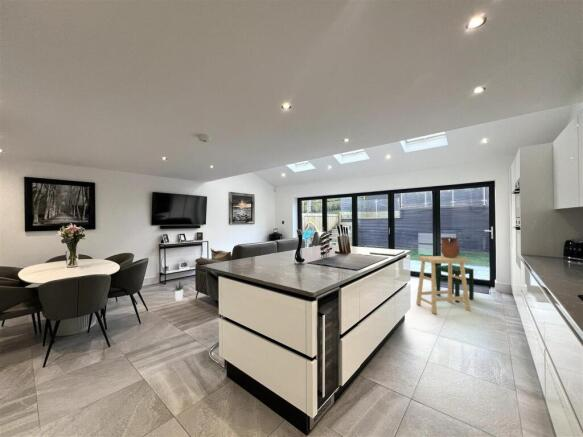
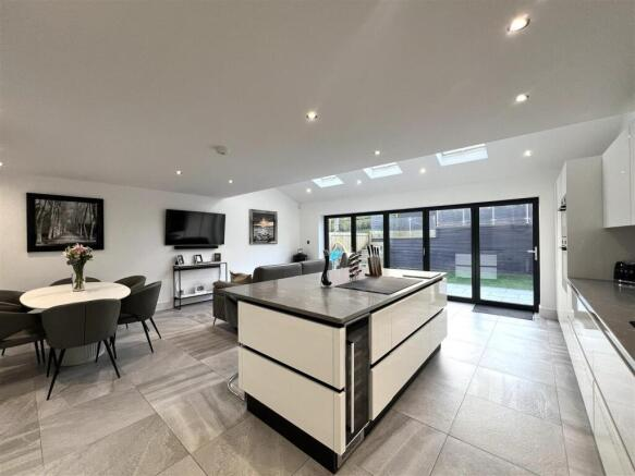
- vessel [440,236,461,257]
- stool [415,255,472,315]
- stool [435,264,475,303]
- potted plant [168,281,187,302]
